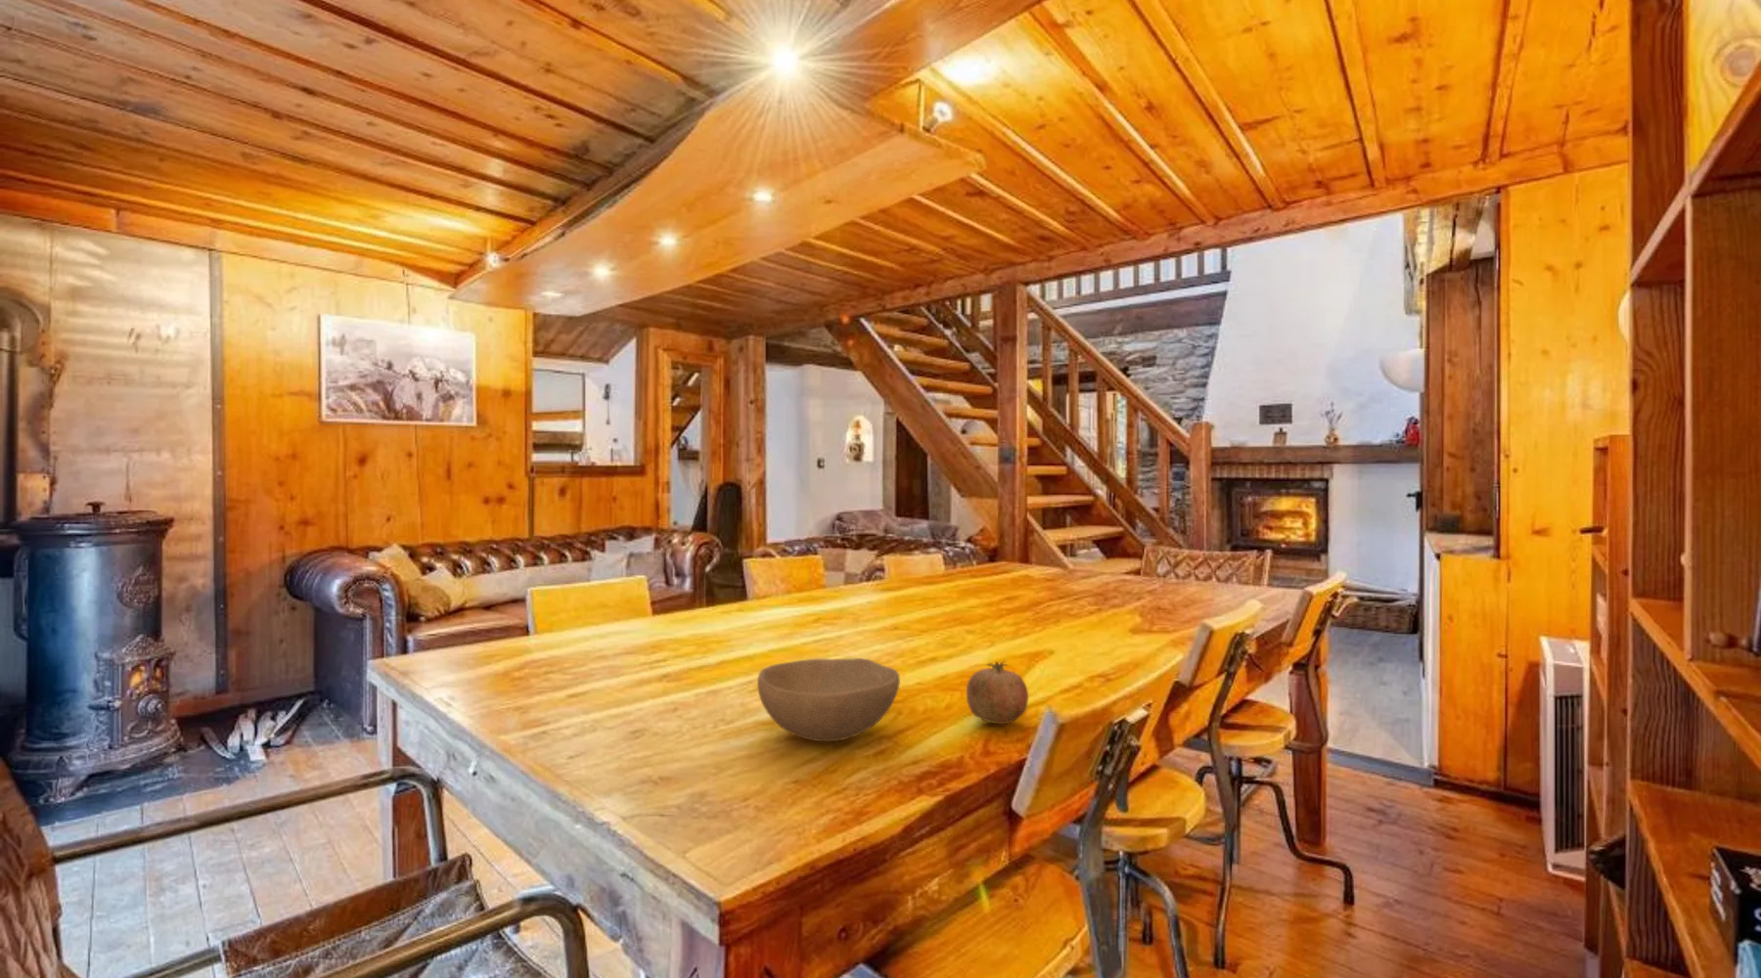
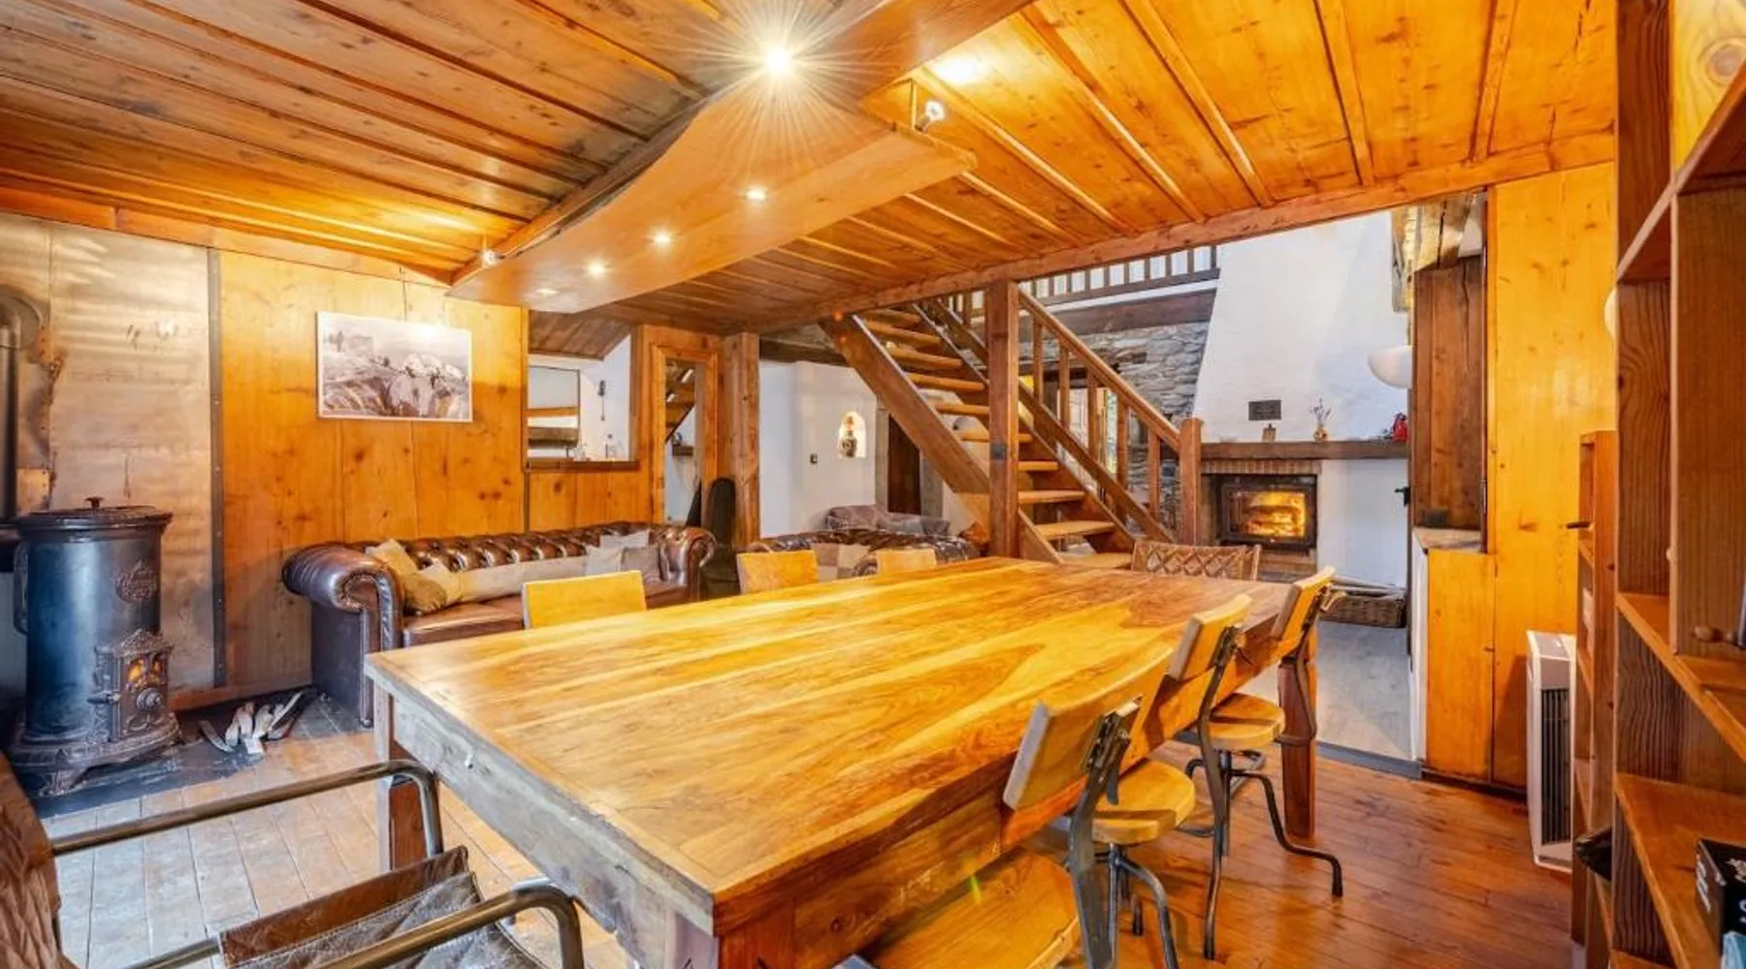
- fruit [966,660,1029,725]
- bowl [756,658,901,742]
